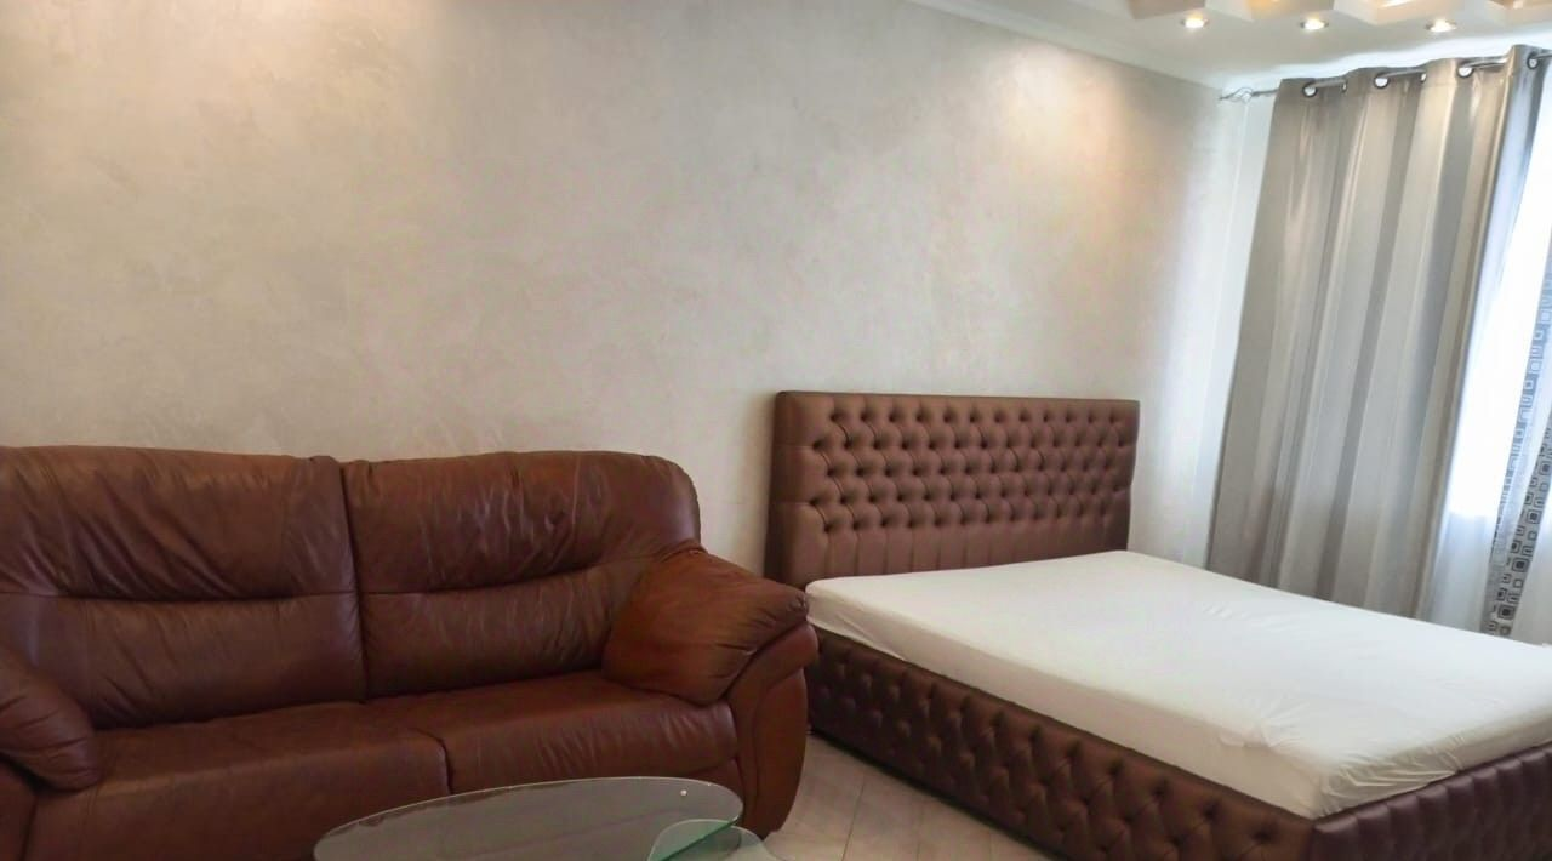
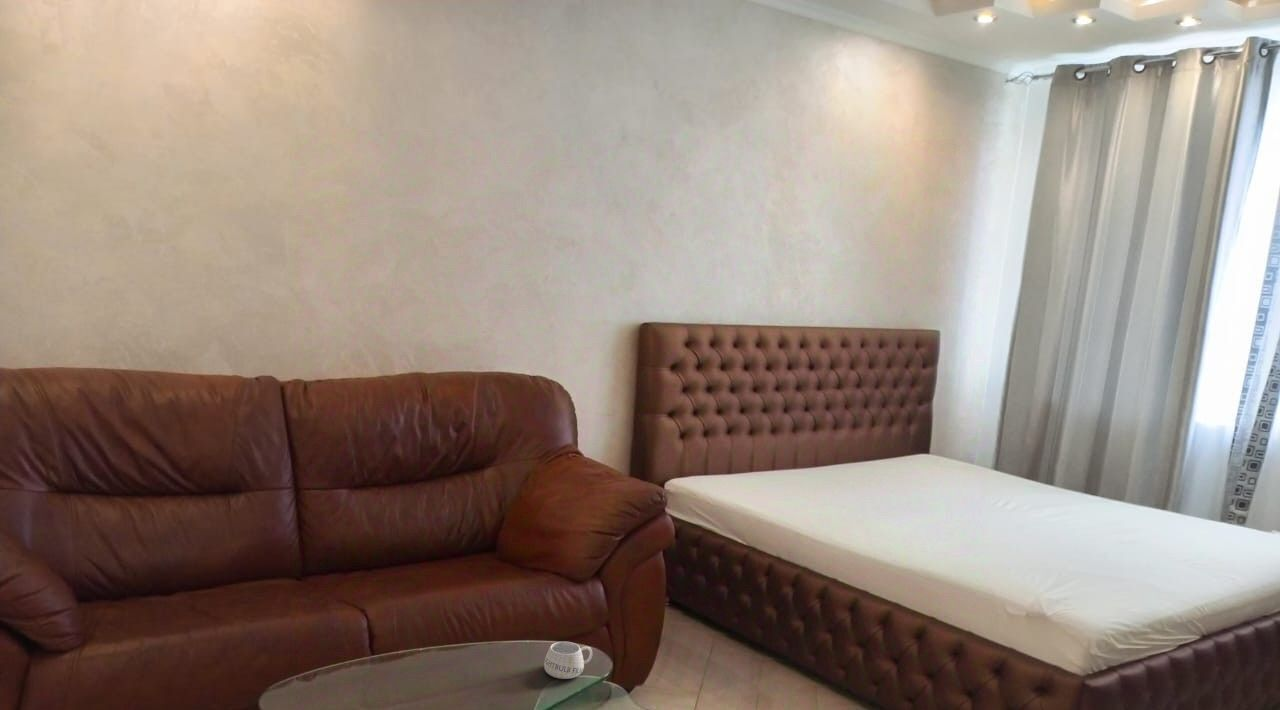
+ mug [543,641,593,680]
